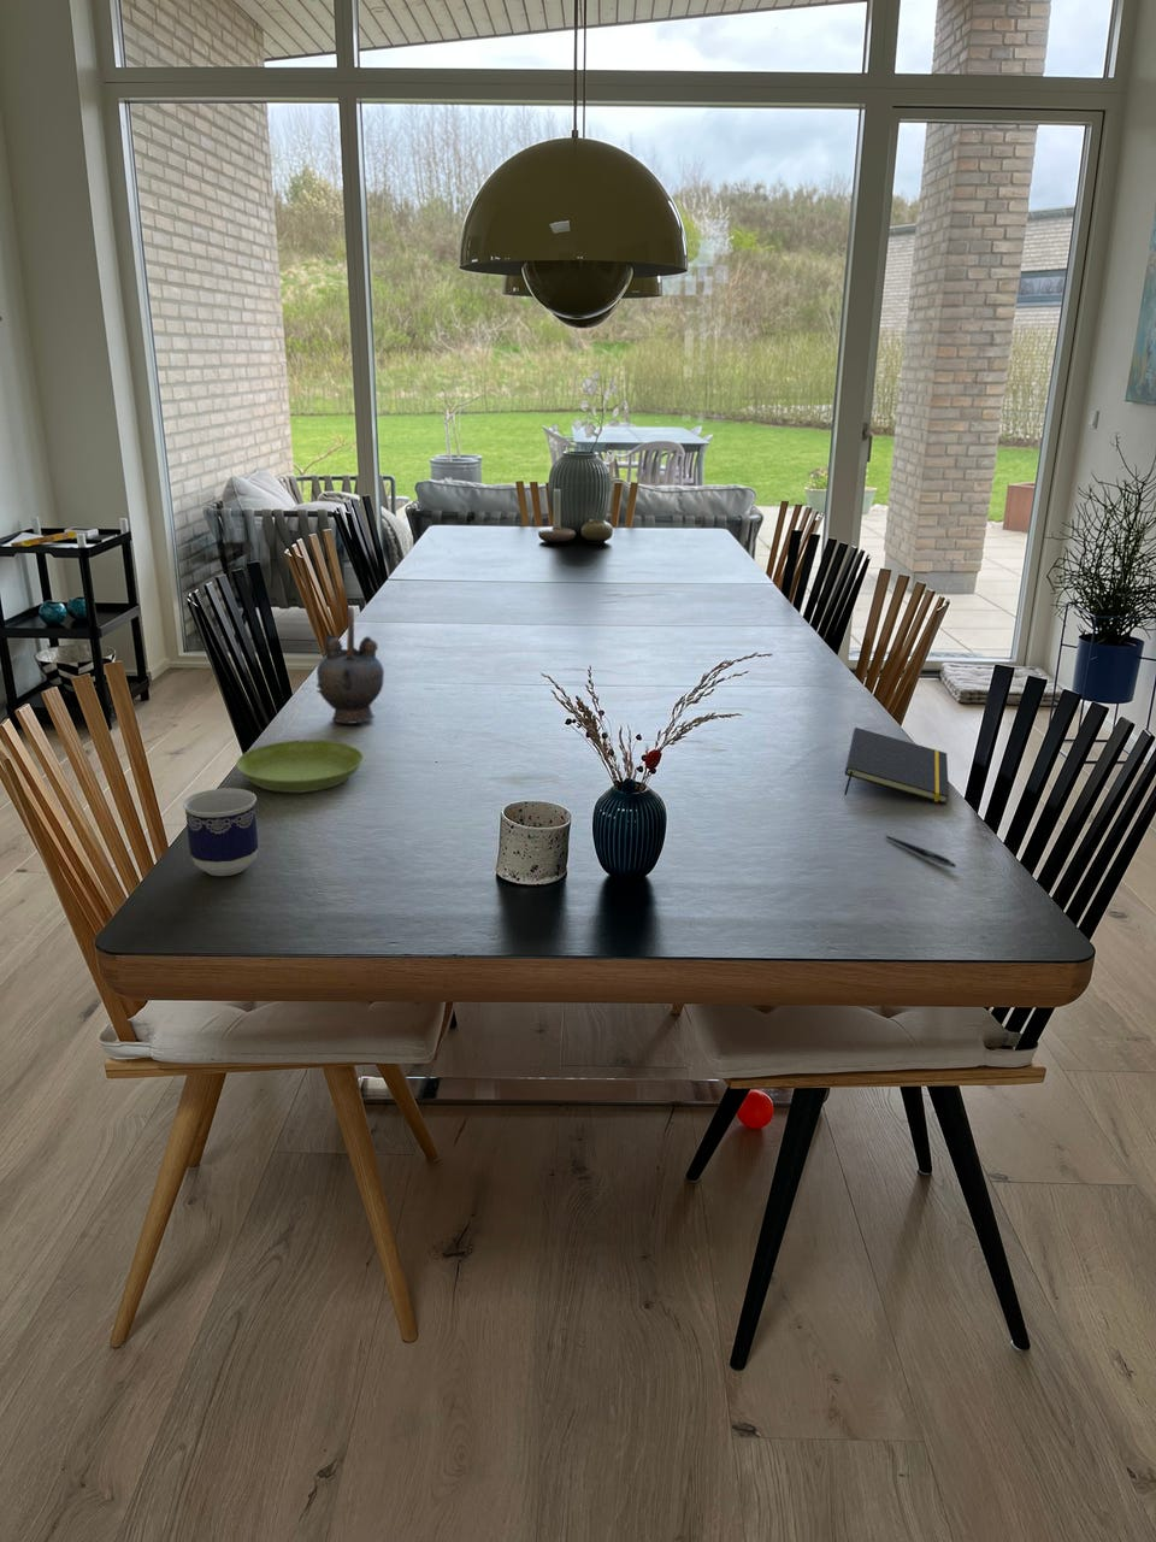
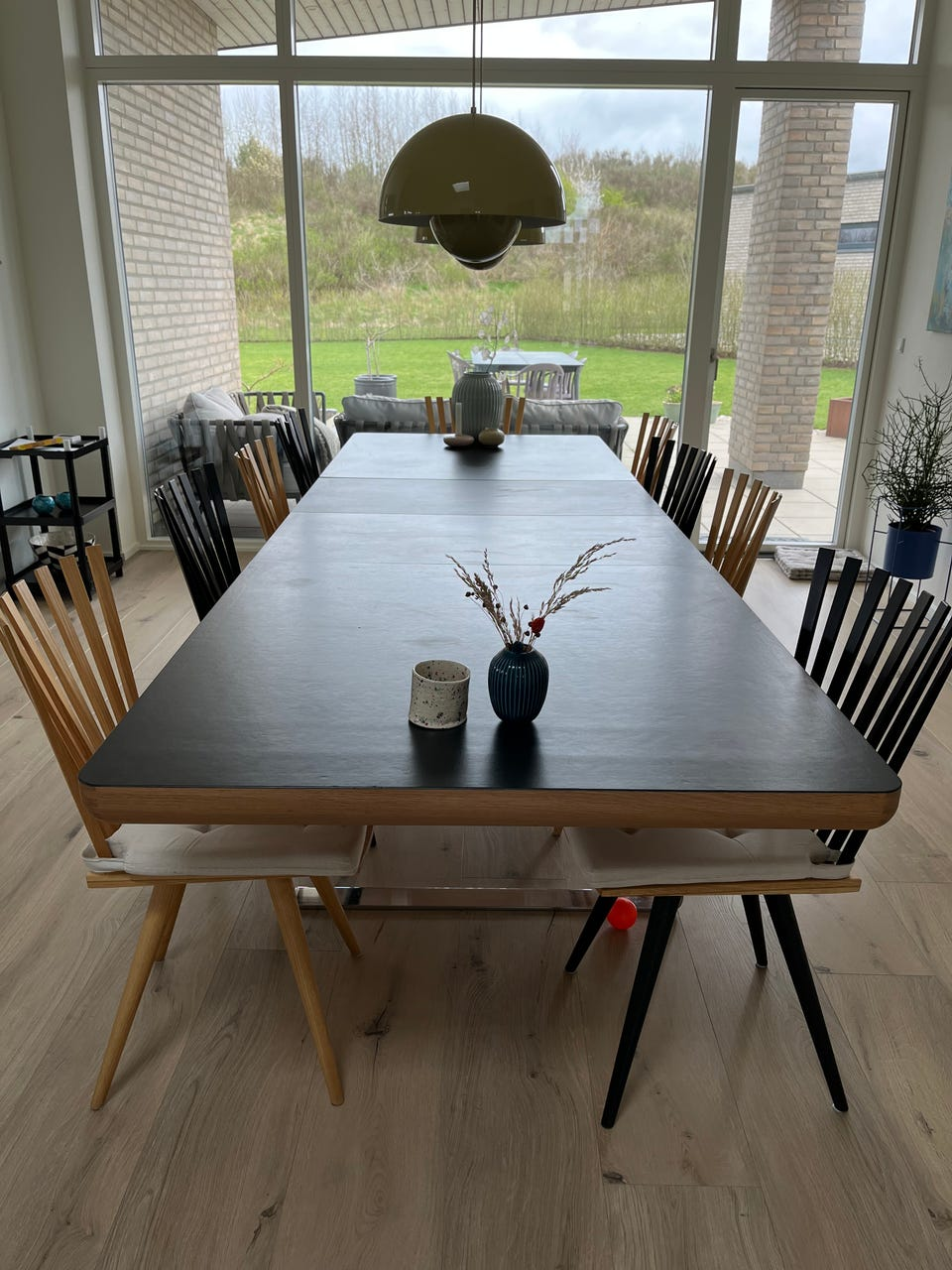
- saucer [234,738,364,794]
- teapot [316,606,385,725]
- cup [182,787,259,877]
- notepad [843,726,950,805]
- pen [884,835,957,868]
